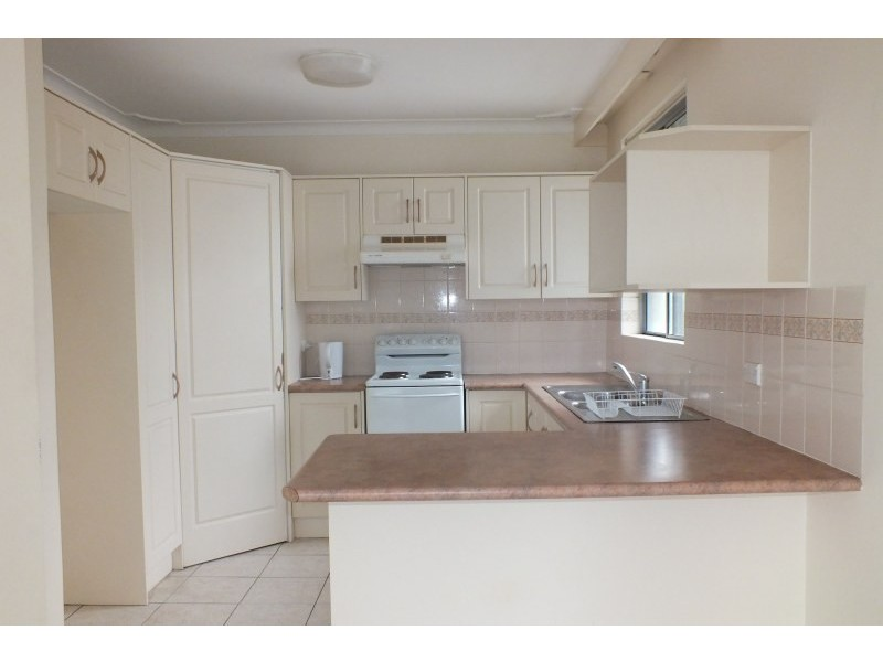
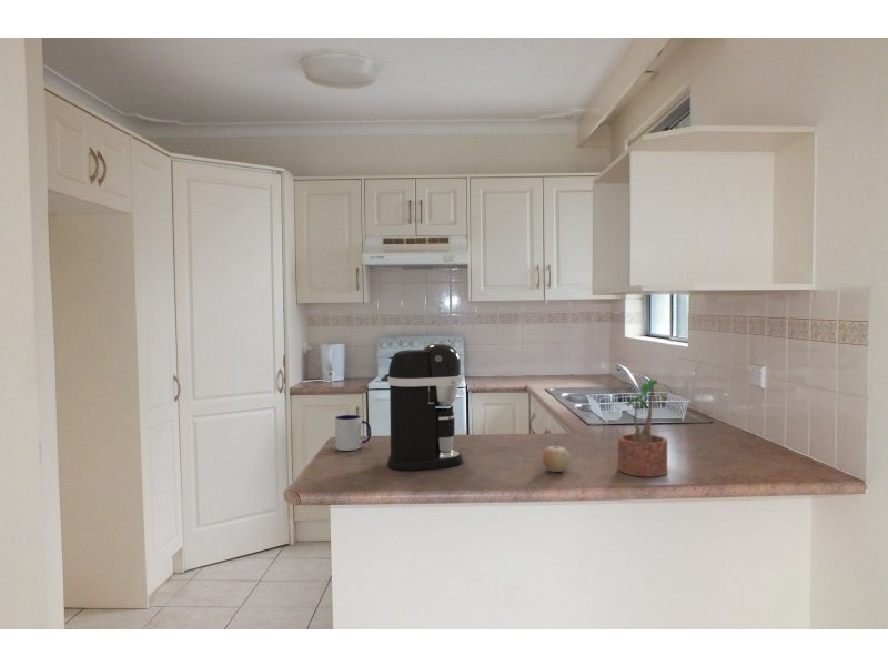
+ fruit [542,441,571,473]
+ potted plant [617,380,680,478]
+ mug [334,414,372,452]
+ coffee maker [386,342,464,472]
